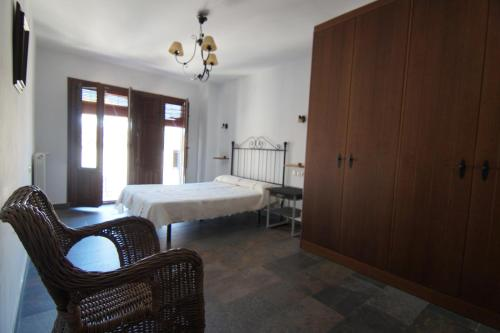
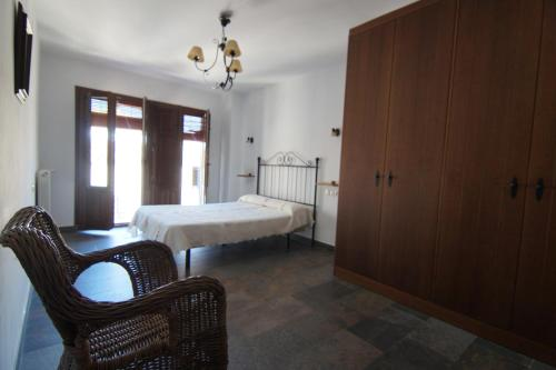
- nightstand [264,185,304,238]
